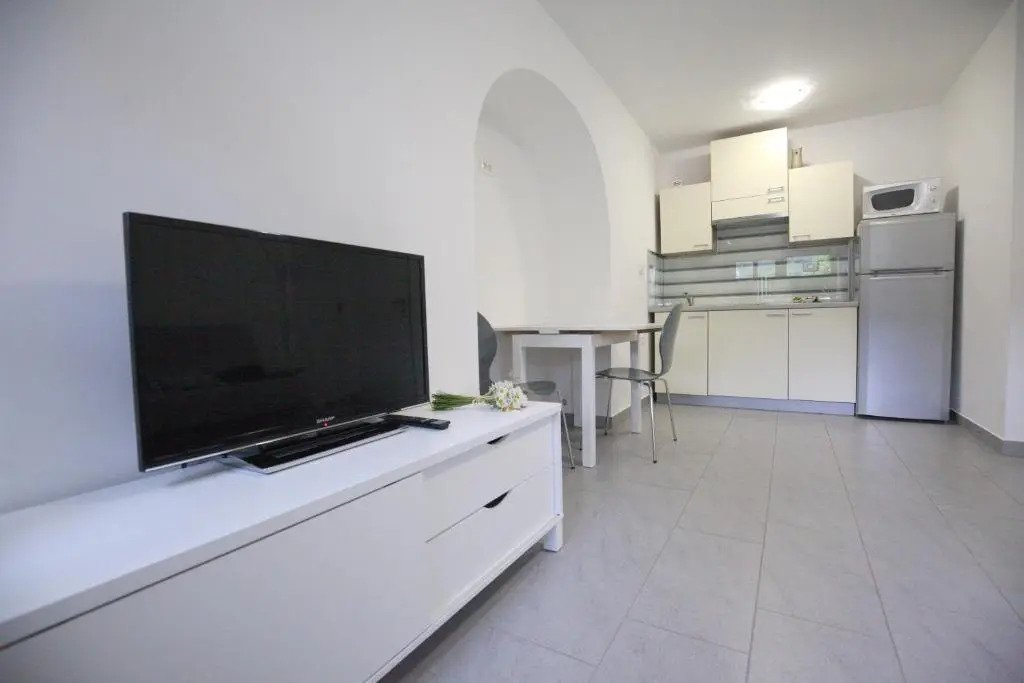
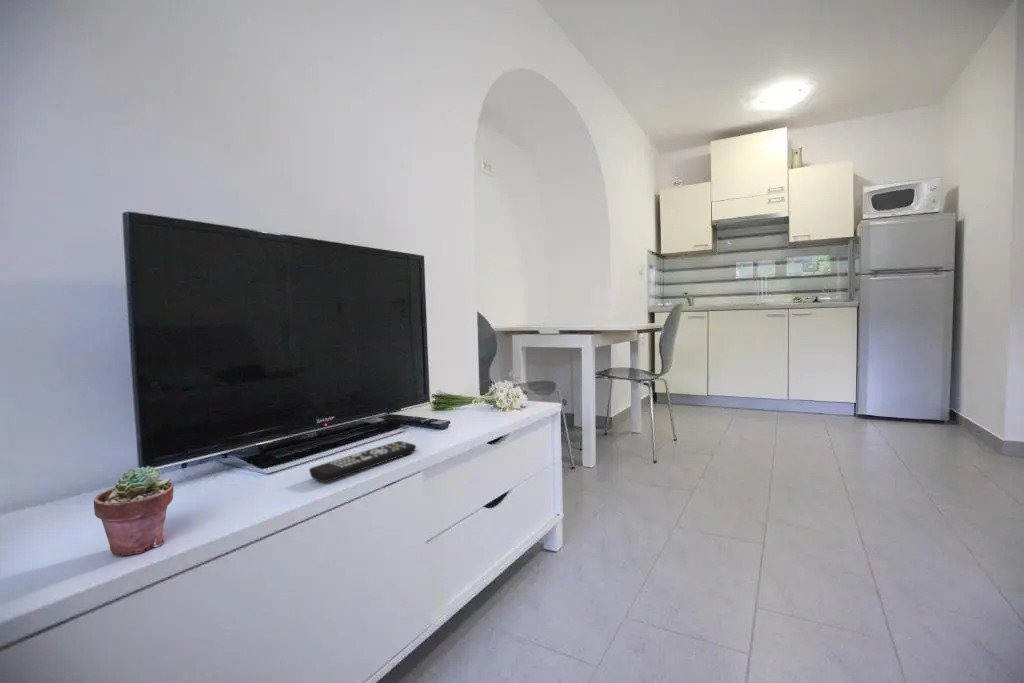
+ potted succulent [93,465,175,557]
+ remote control [308,440,417,483]
